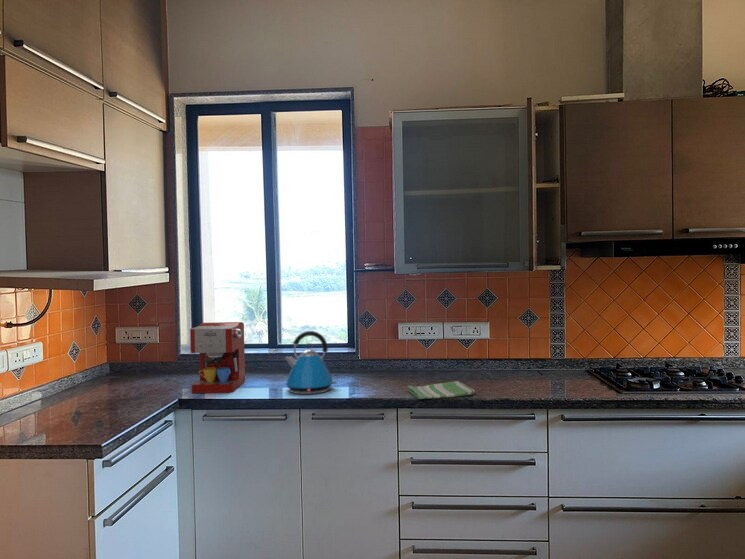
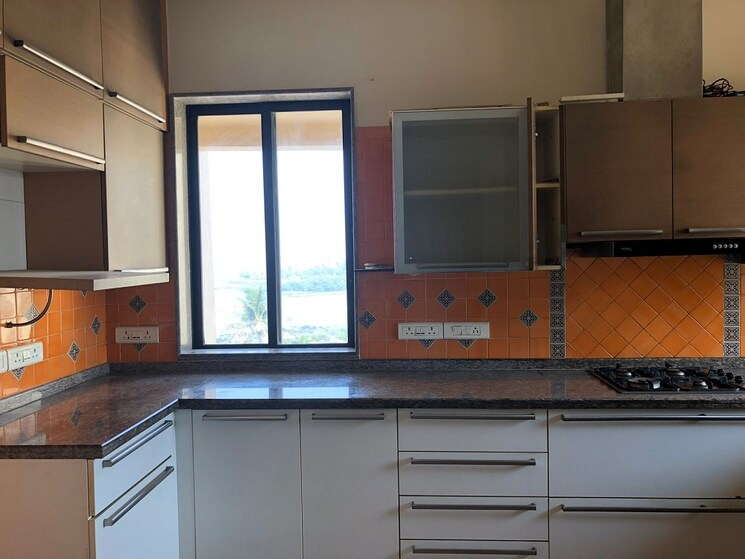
- kettle [284,330,338,395]
- coffee maker [189,321,246,394]
- dish towel [406,380,476,400]
